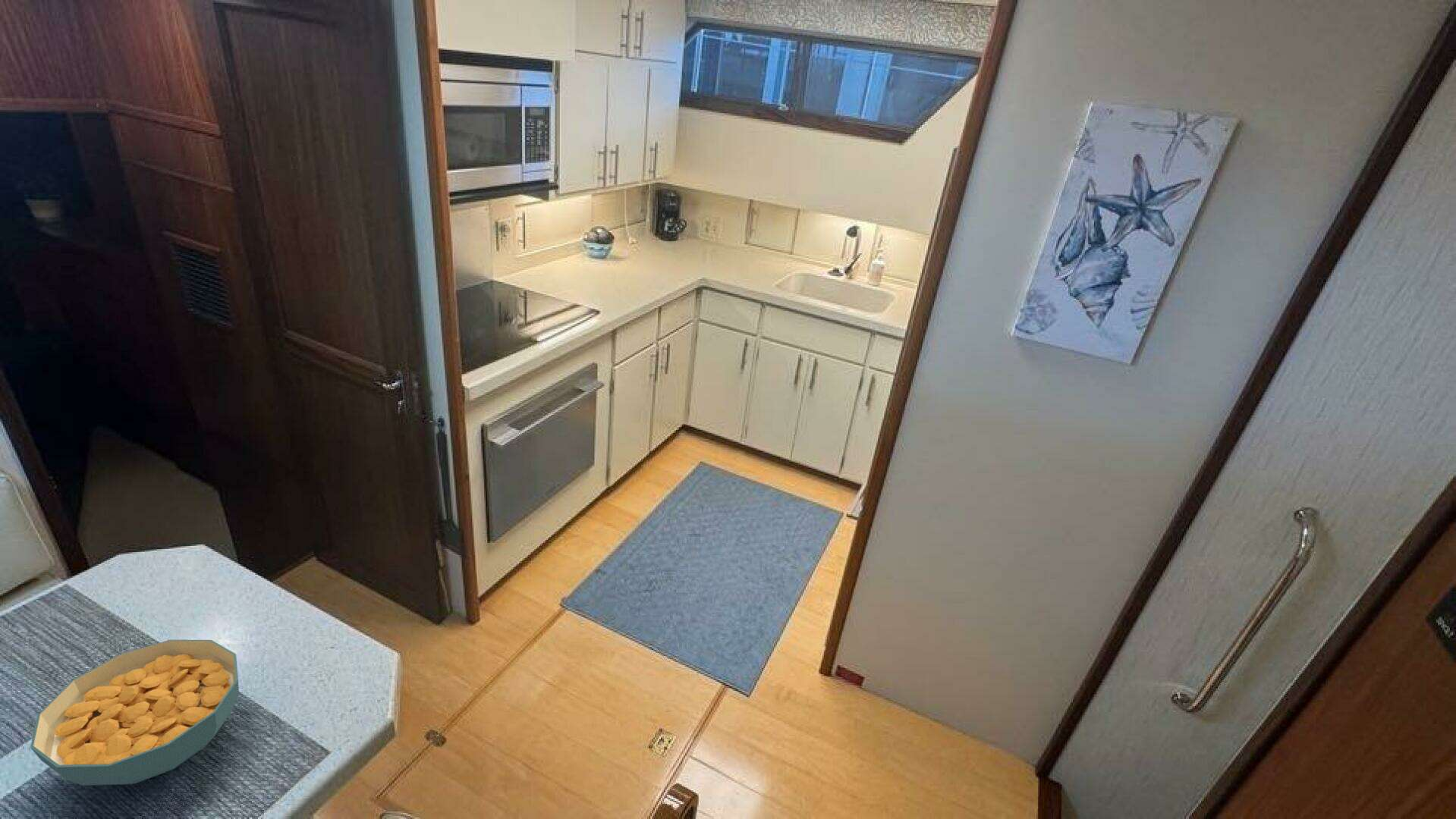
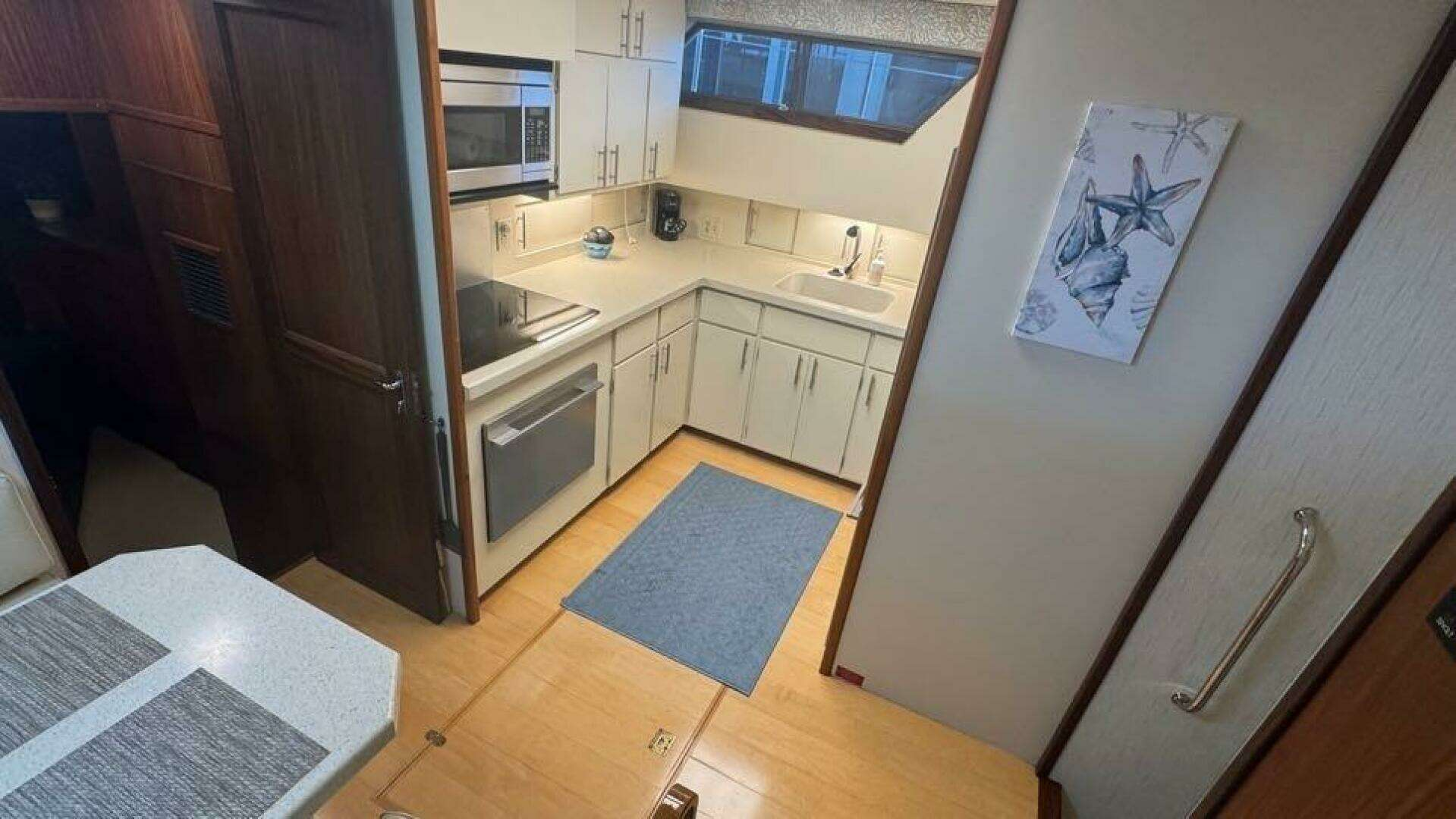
- cereal bowl [30,639,240,786]
